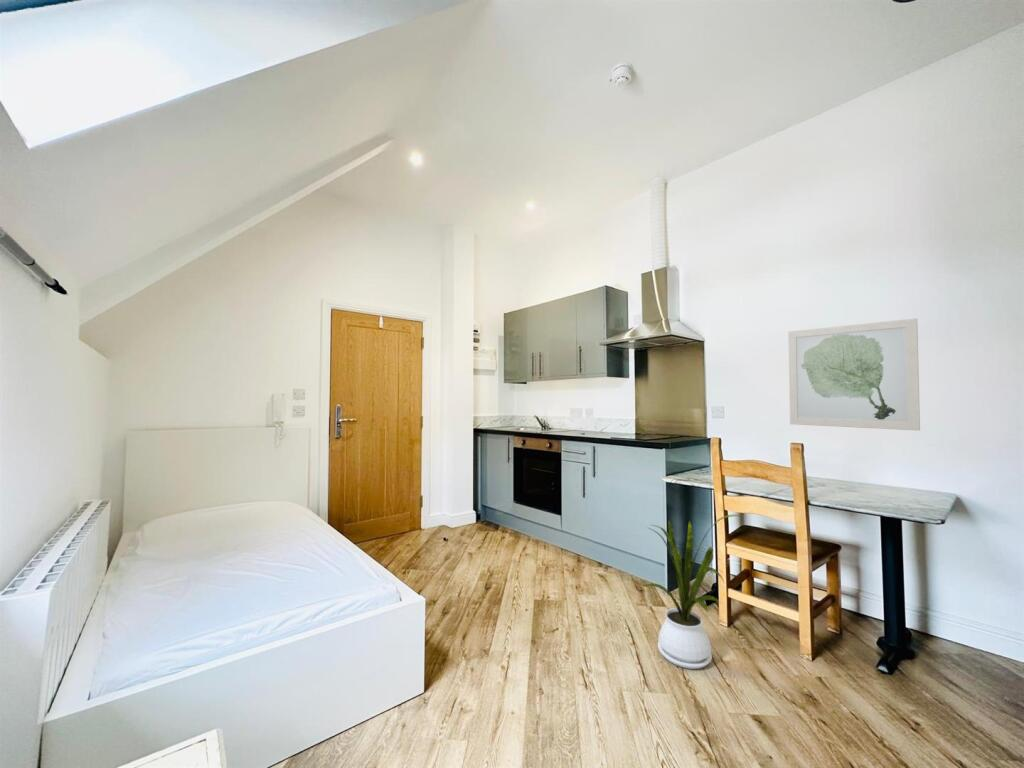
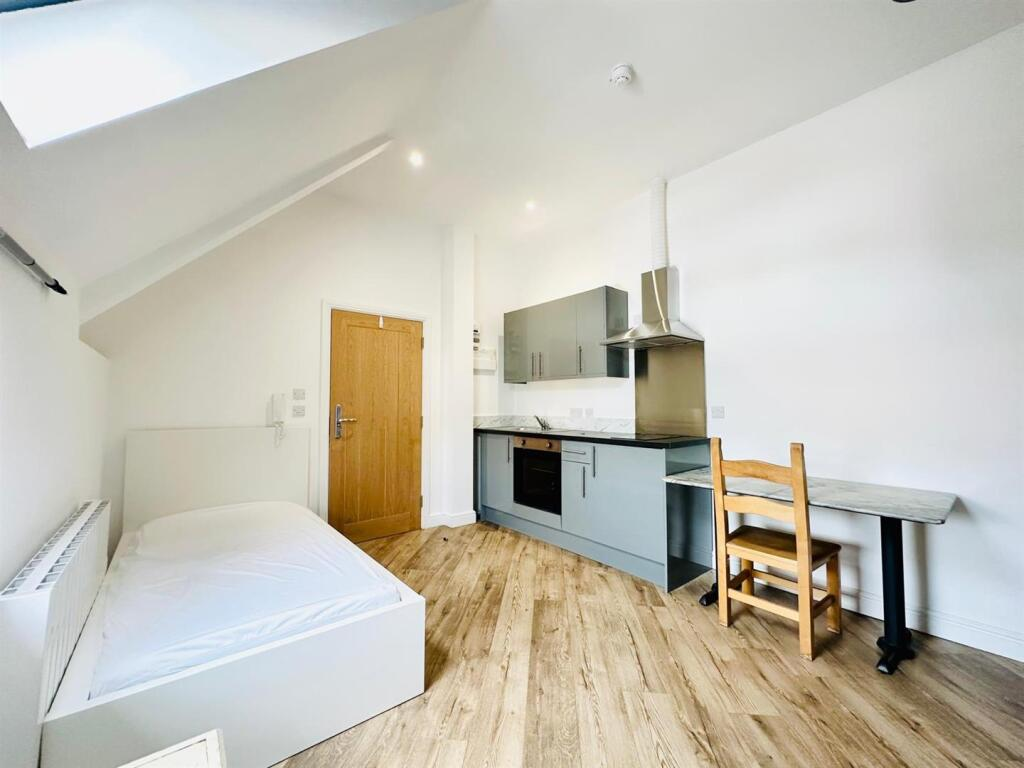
- house plant [639,514,743,670]
- wall art [787,317,921,432]
